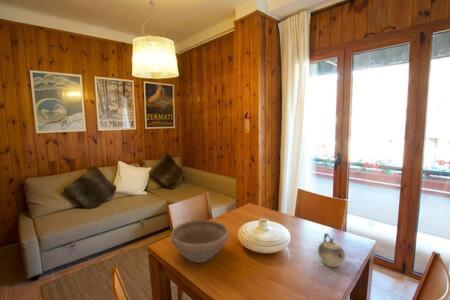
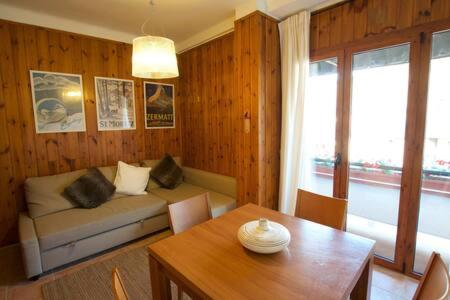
- teapot [317,232,346,268]
- flower pot [170,219,229,264]
